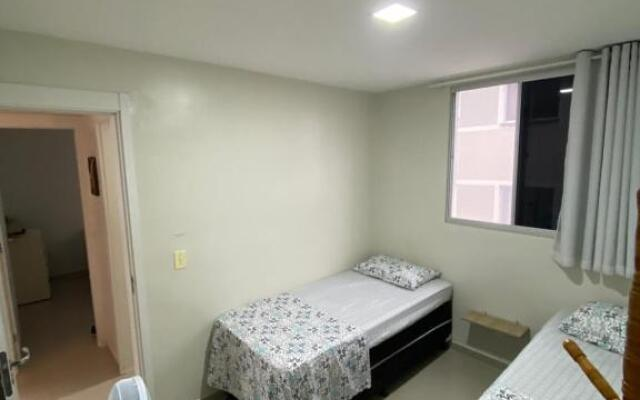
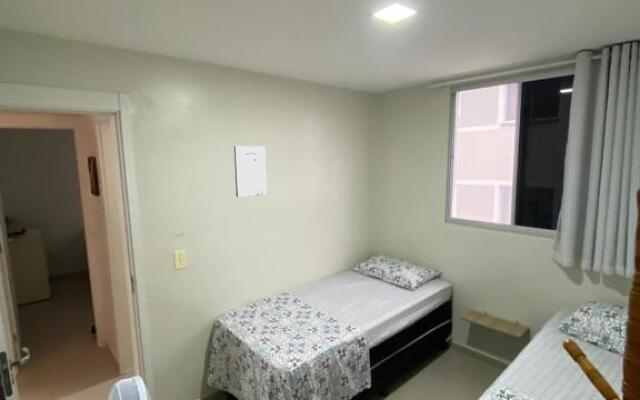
+ wall art [233,145,268,198]
